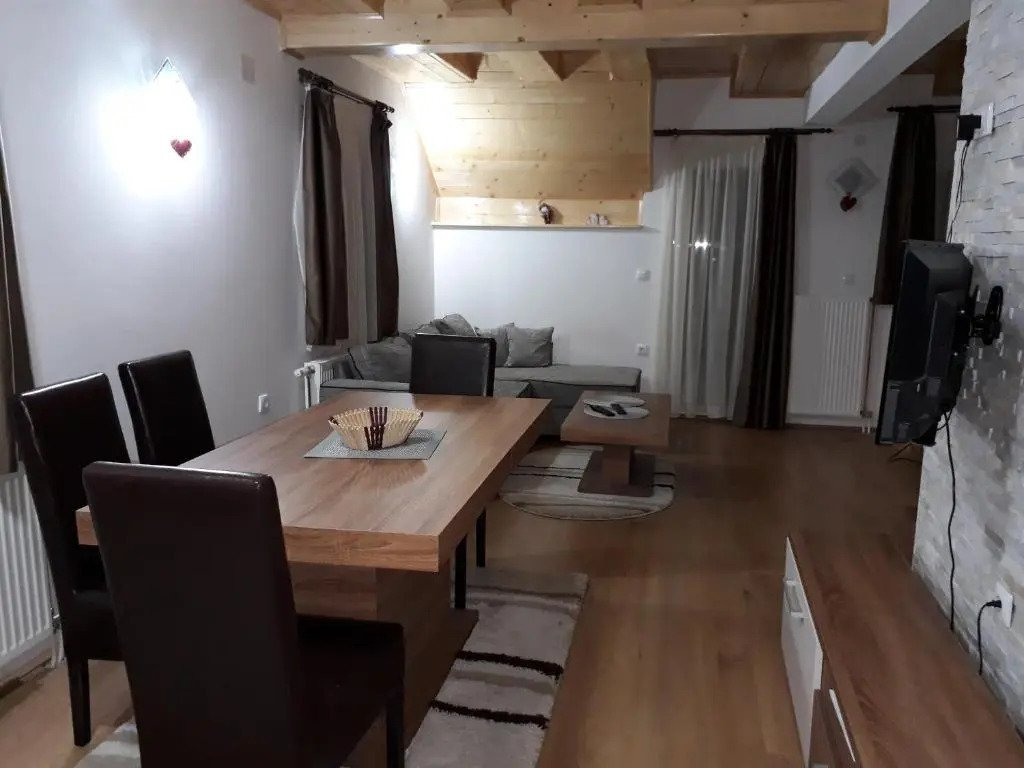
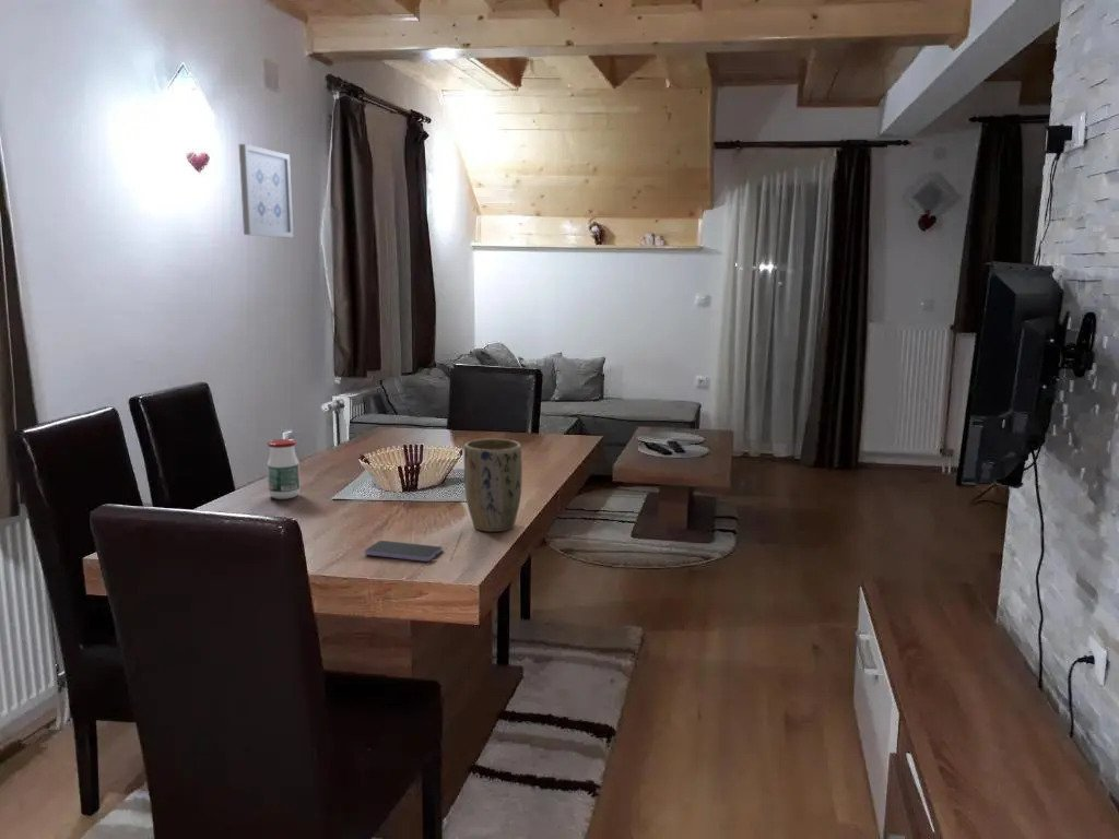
+ plant pot [463,437,523,533]
+ jar [266,438,302,500]
+ wall art [238,143,294,238]
+ smartphone [364,540,444,563]
